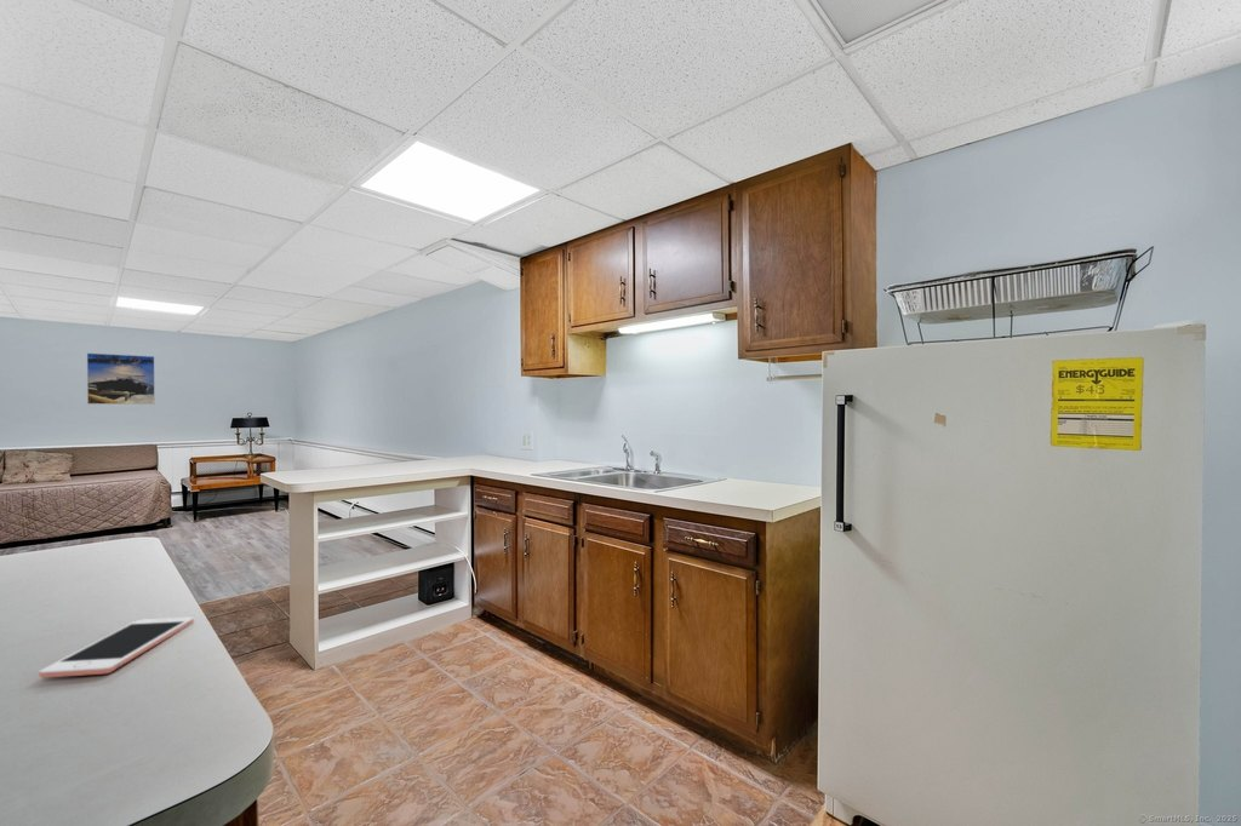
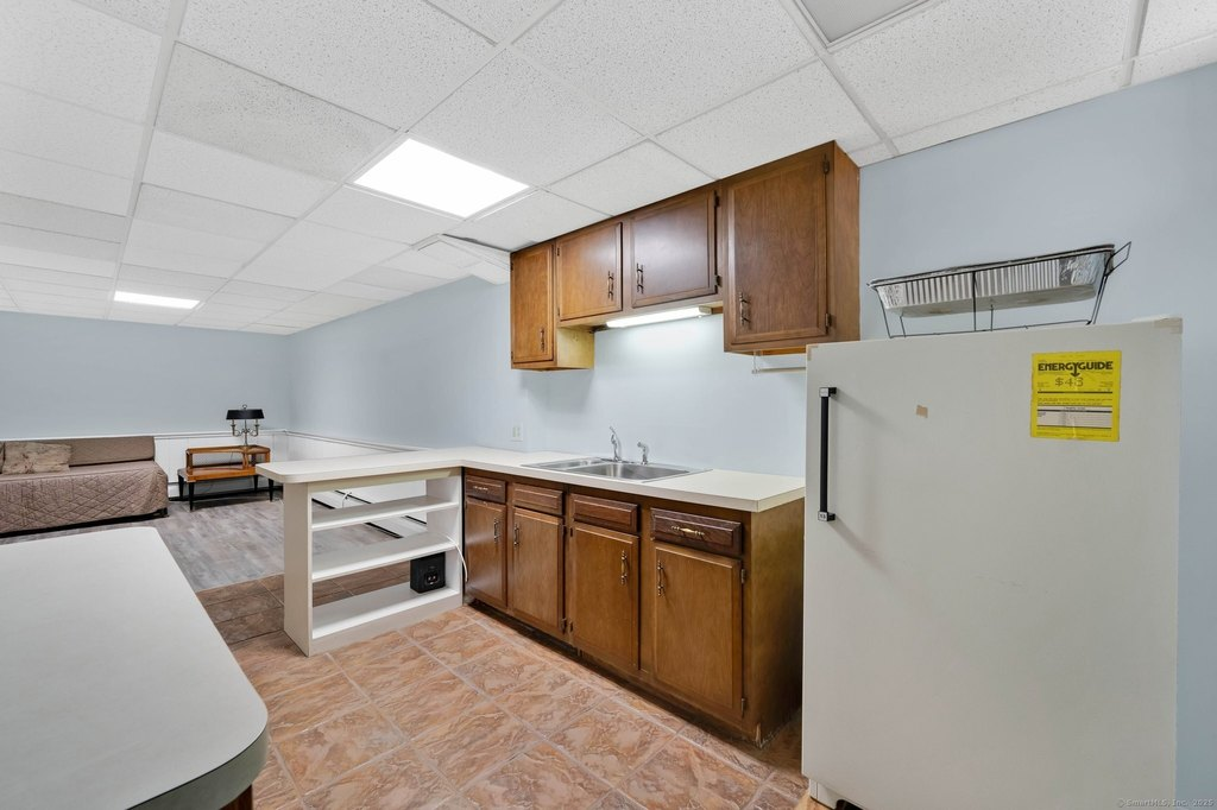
- cell phone [38,616,195,678]
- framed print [86,352,156,406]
